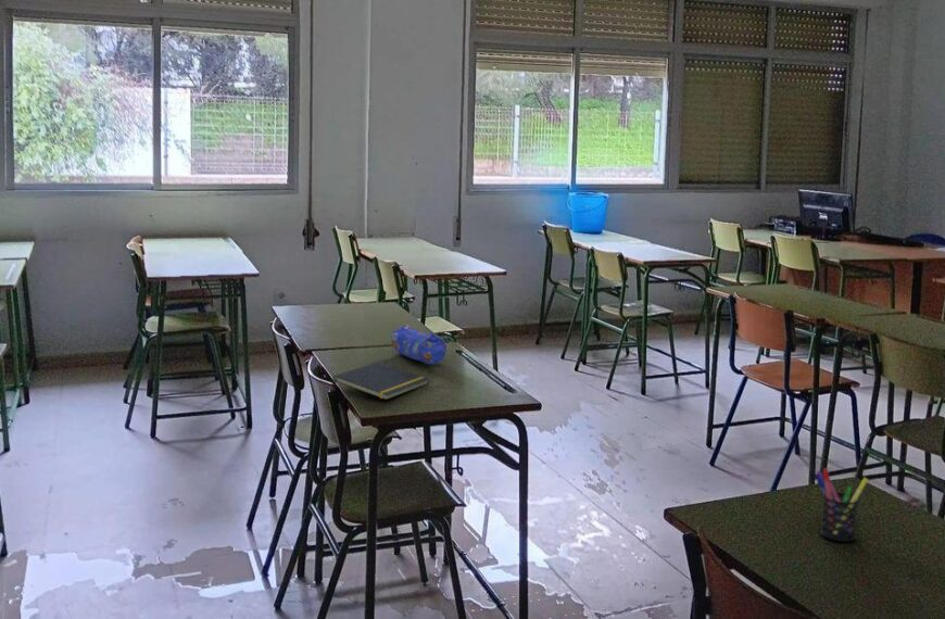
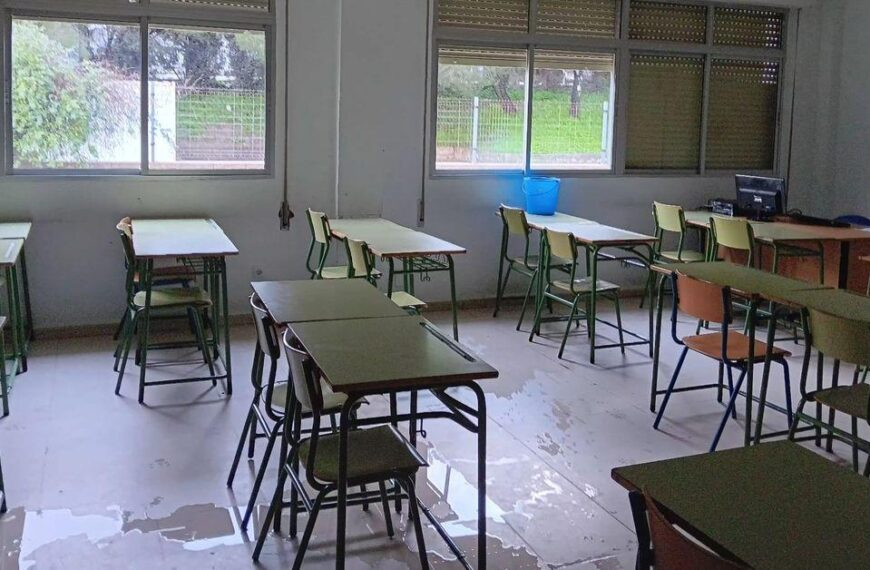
- pen holder [814,467,869,543]
- pencil case [389,324,448,366]
- notepad [331,361,430,401]
